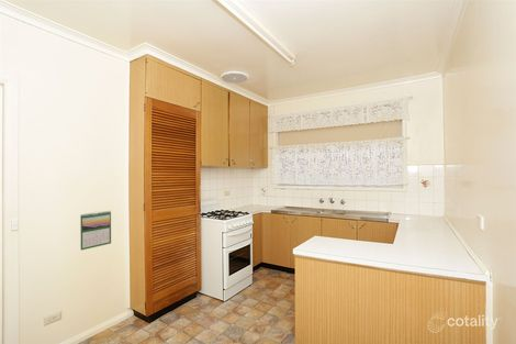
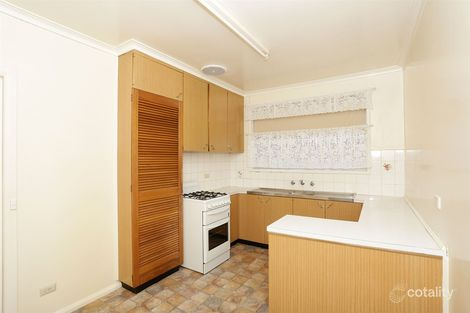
- calendar [79,210,112,252]
